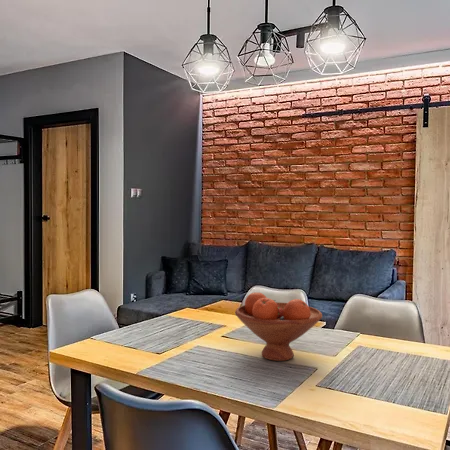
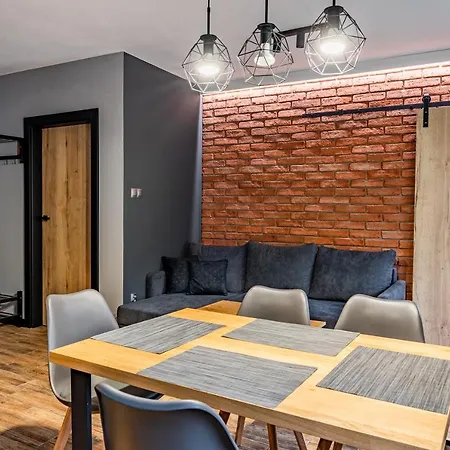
- fruit bowl [234,292,323,362]
